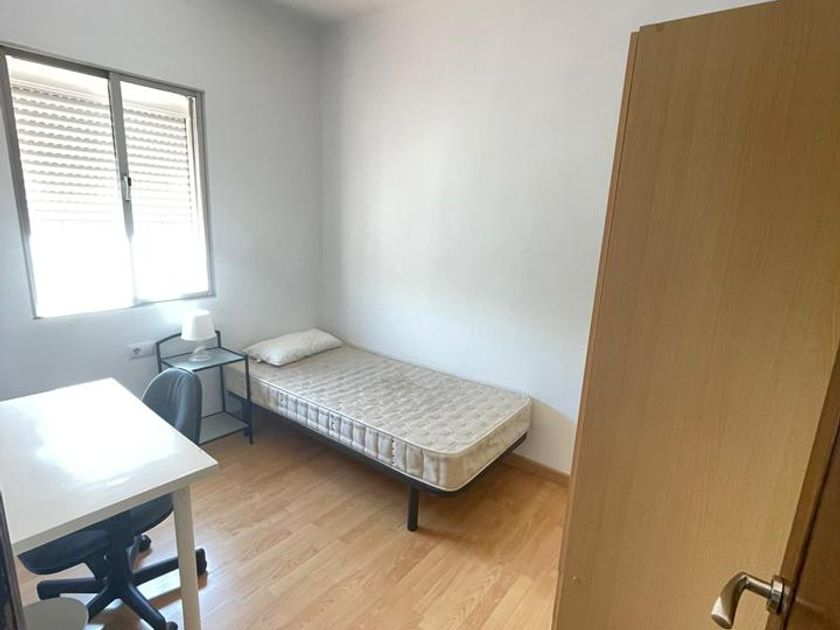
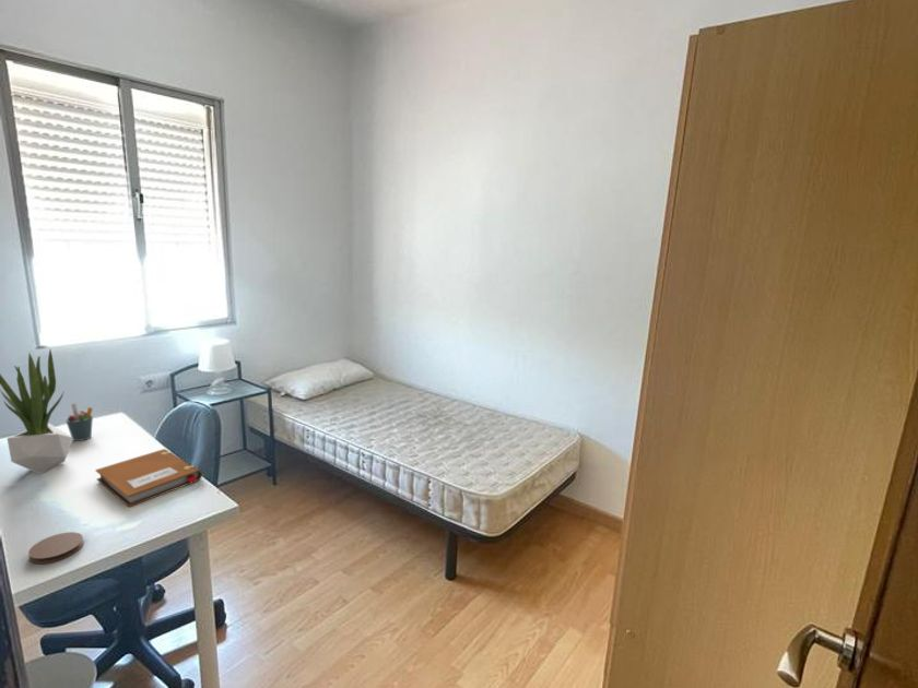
+ potted plant [0,348,73,475]
+ pen holder [64,403,94,442]
+ coaster [27,531,84,565]
+ notebook [94,448,203,508]
